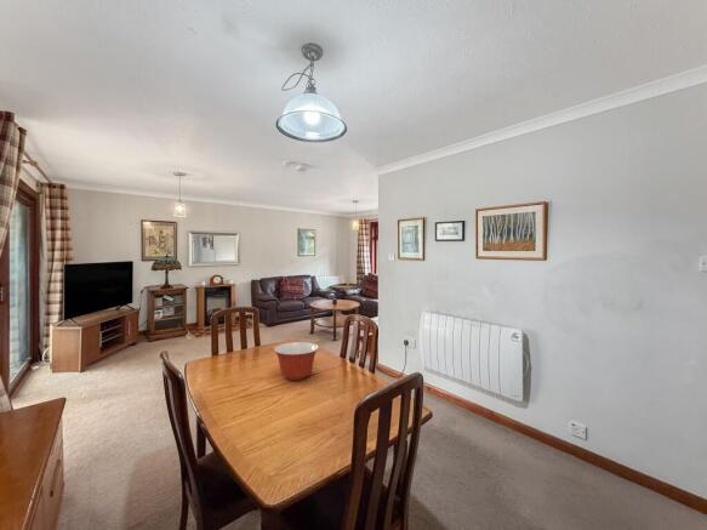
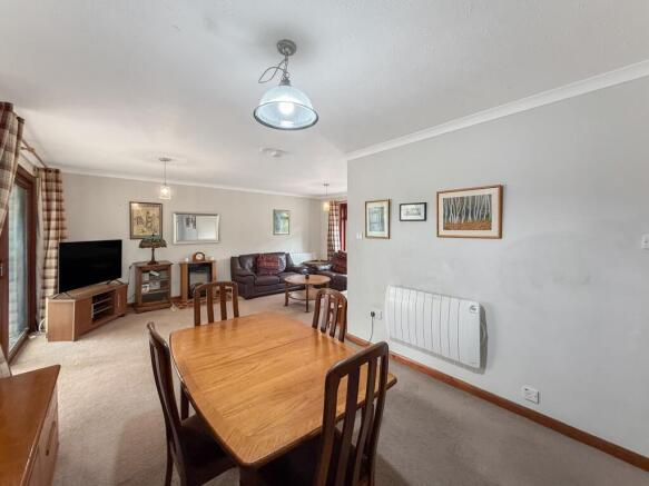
- mixing bowl [273,341,320,381]
